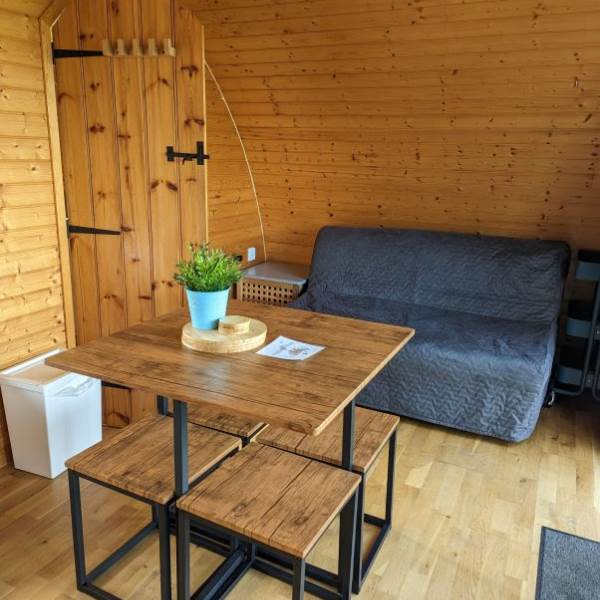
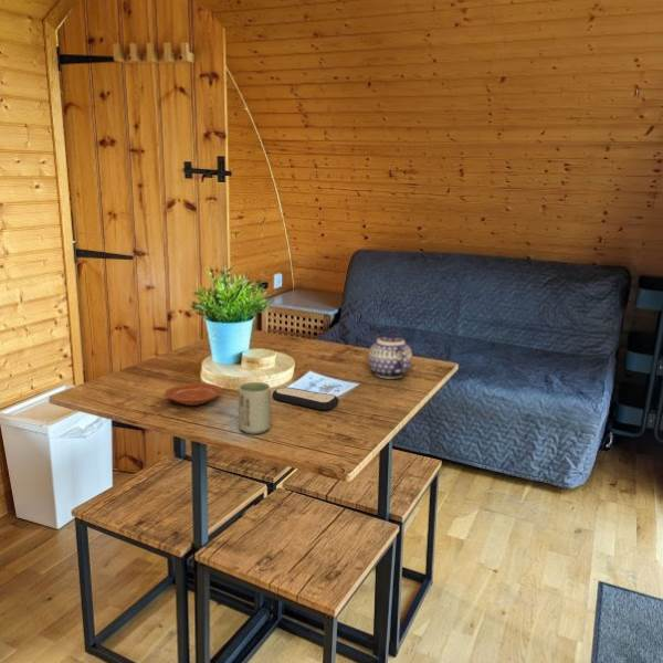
+ remote control [271,386,340,411]
+ cup [238,381,272,435]
+ plate [164,381,223,407]
+ teapot [367,332,413,380]
